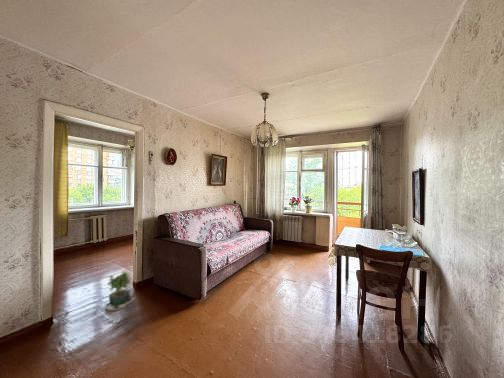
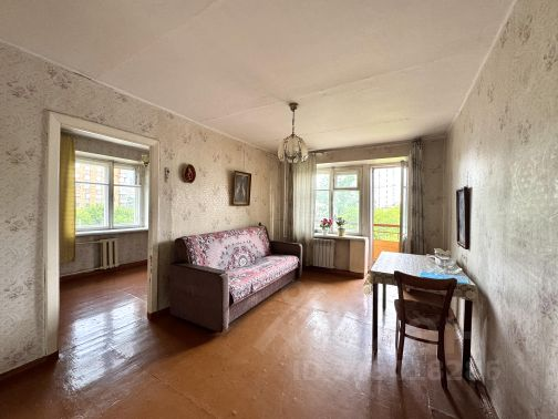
- potted plant [103,270,134,318]
